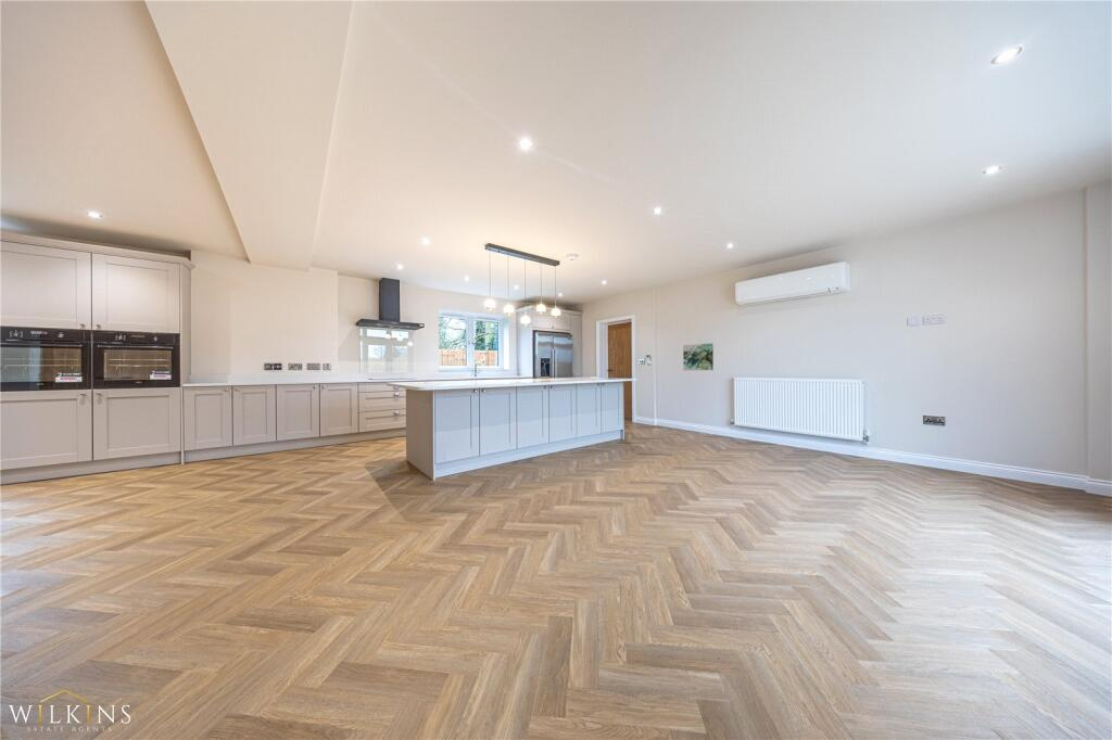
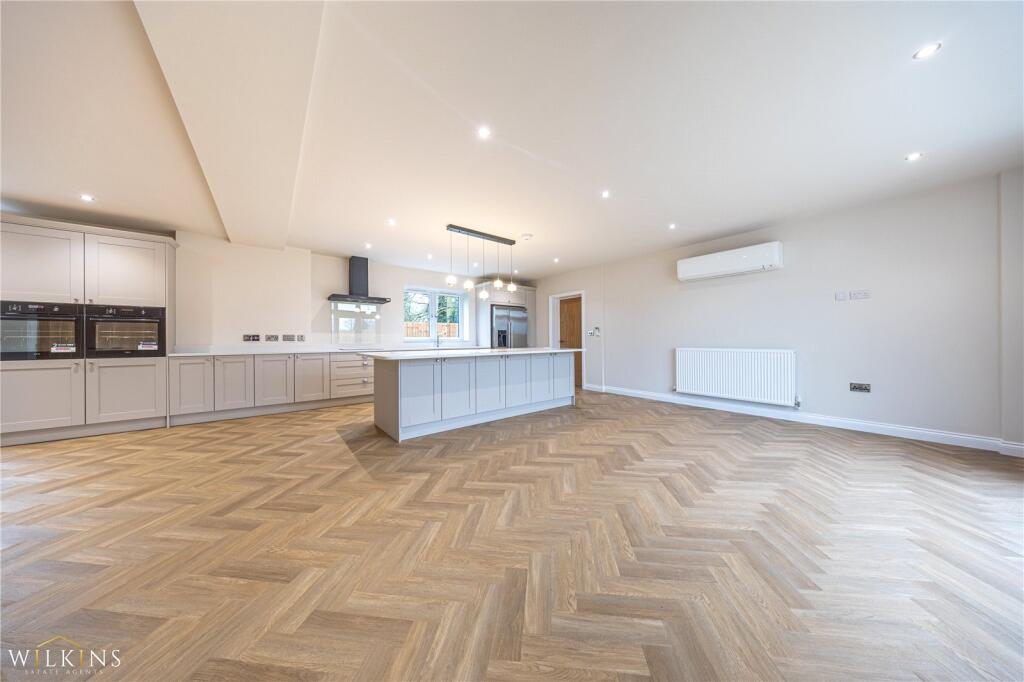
- wall art [682,342,715,371]
